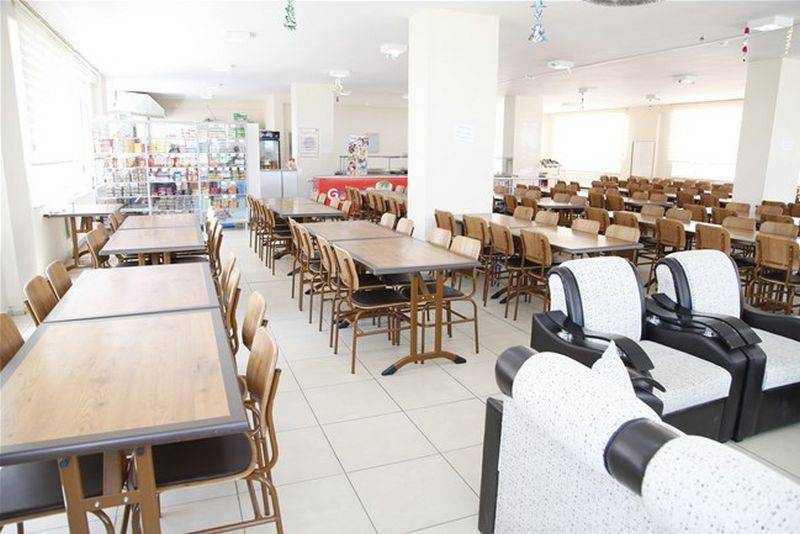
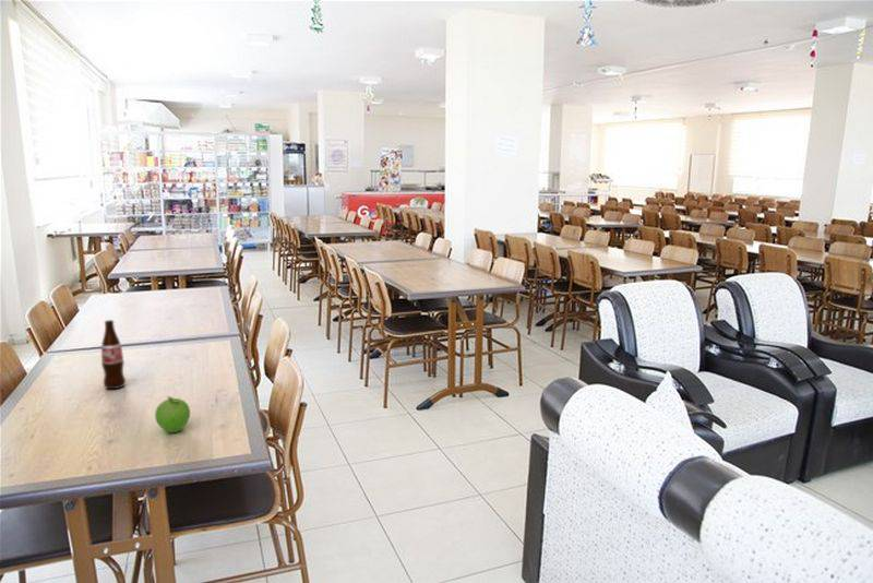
+ bottle [100,319,127,390]
+ fruit [154,395,191,433]
